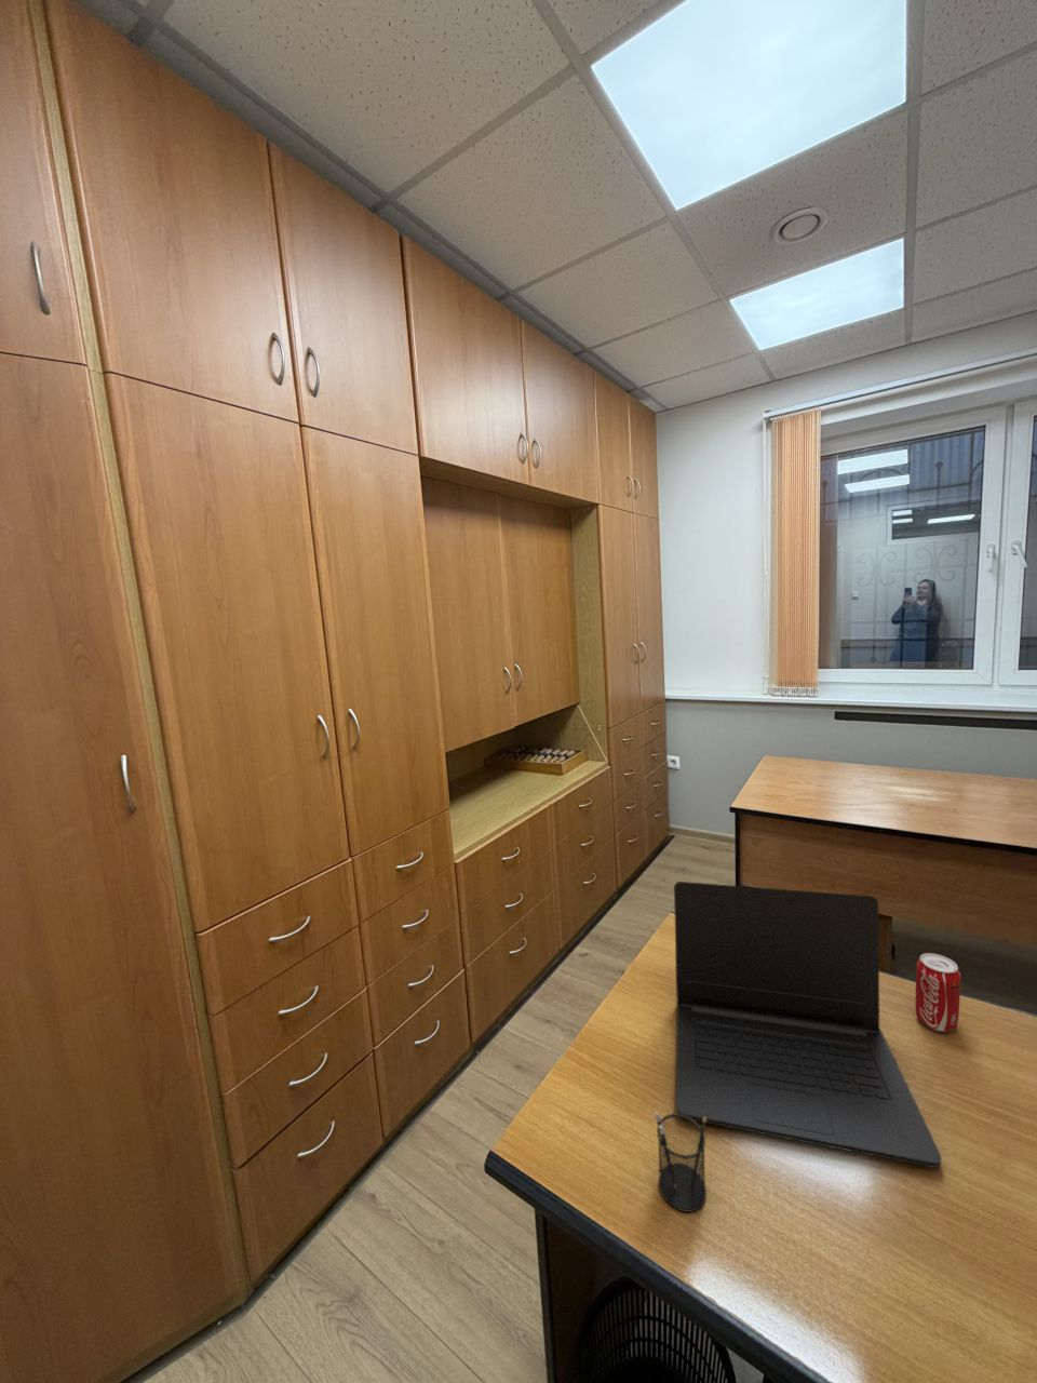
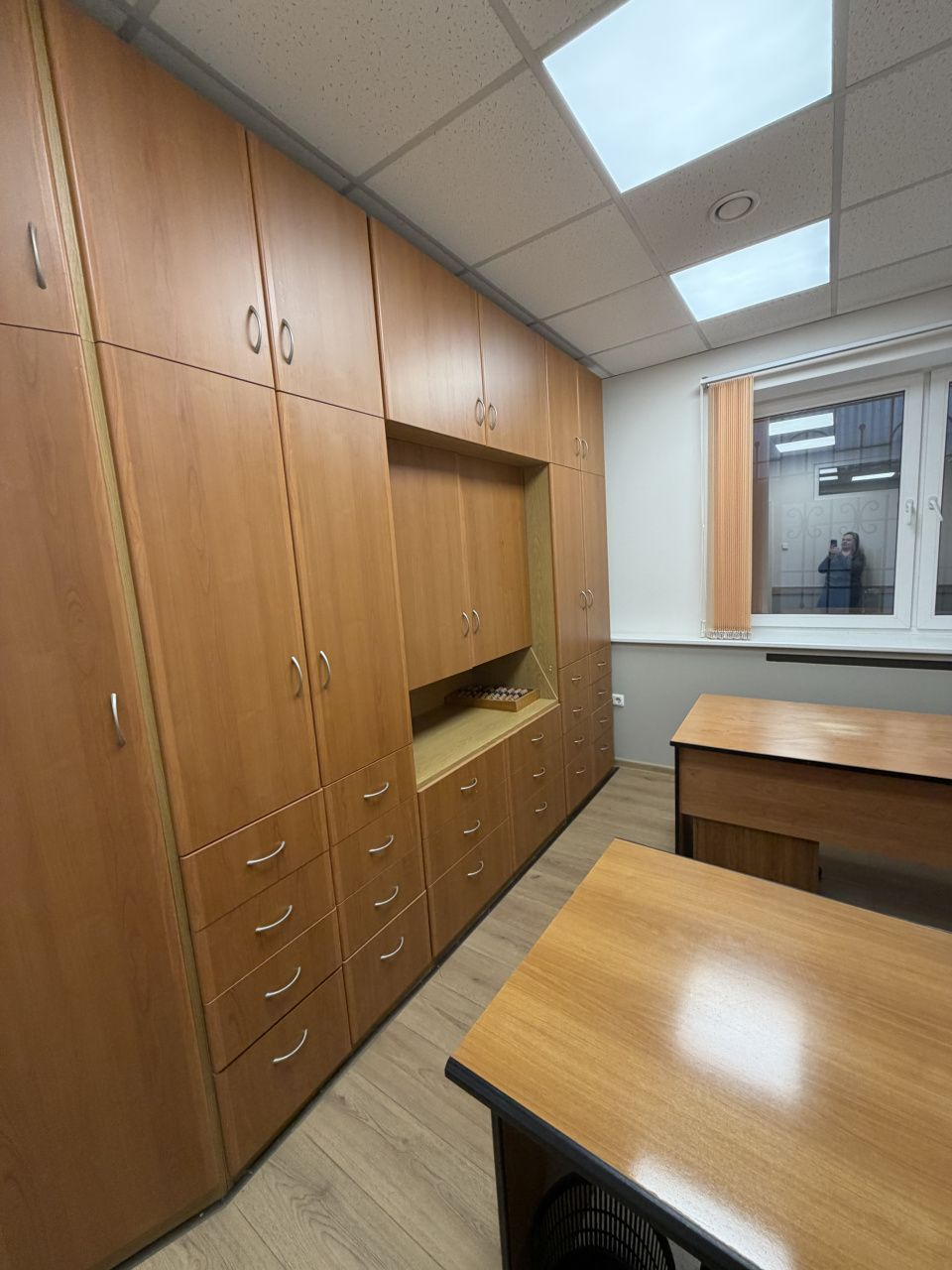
- beverage can [914,952,962,1033]
- laptop [673,881,943,1170]
- pencil holder [654,1111,708,1213]
